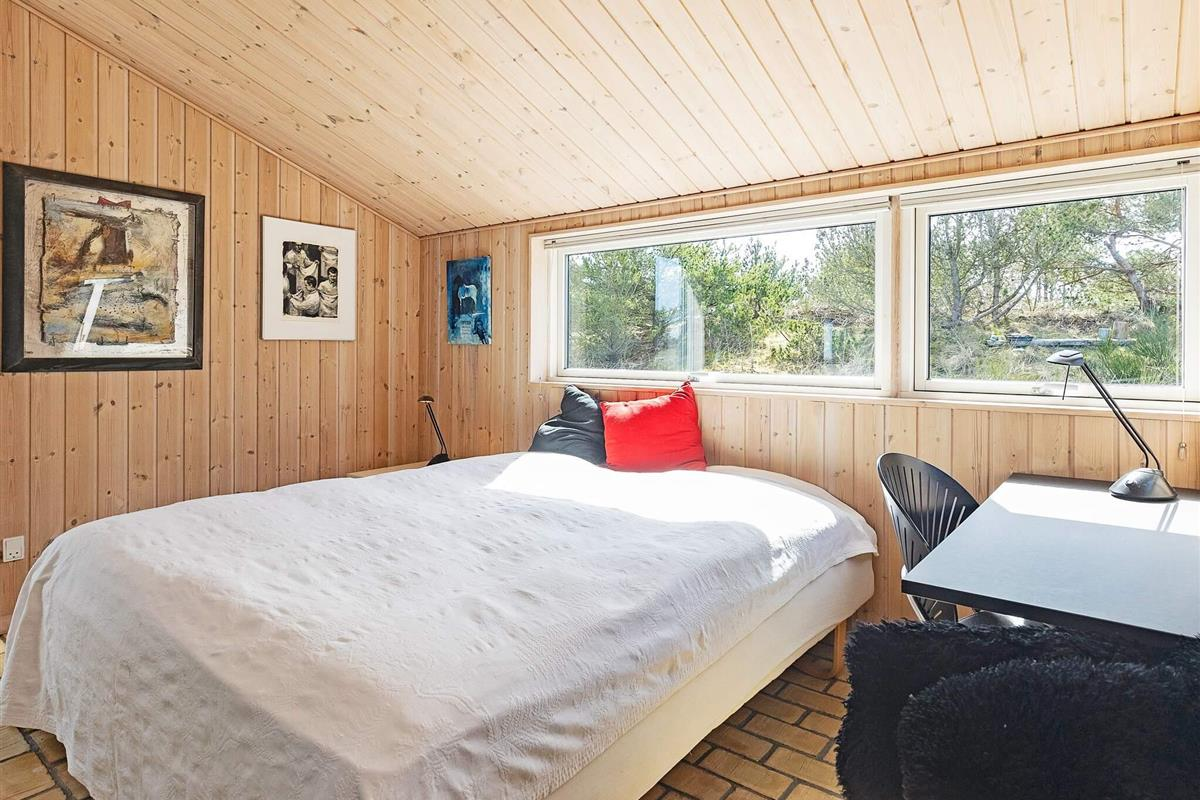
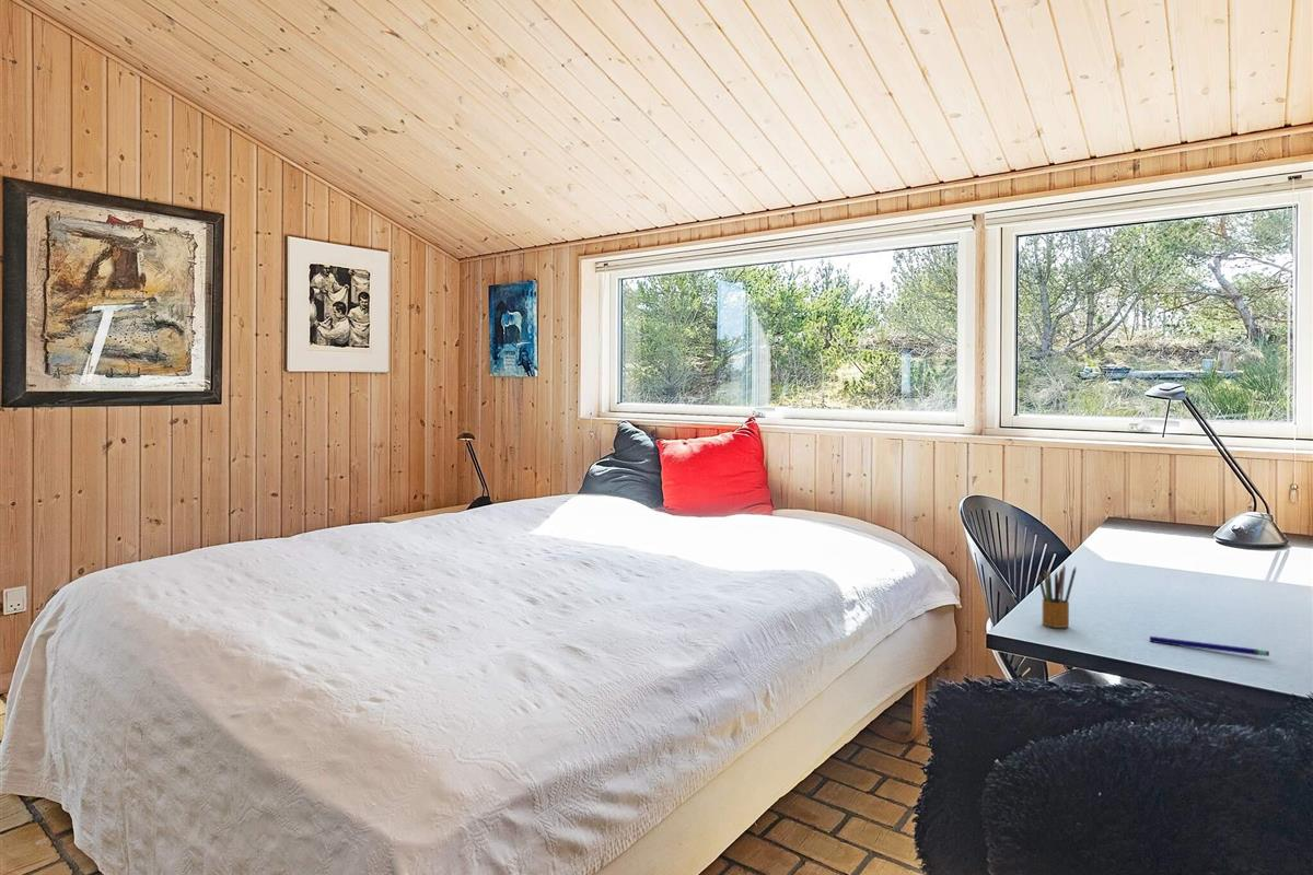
+ pencil box [1037,563,1077,629]
+ pen [1149,635,1270,657]
